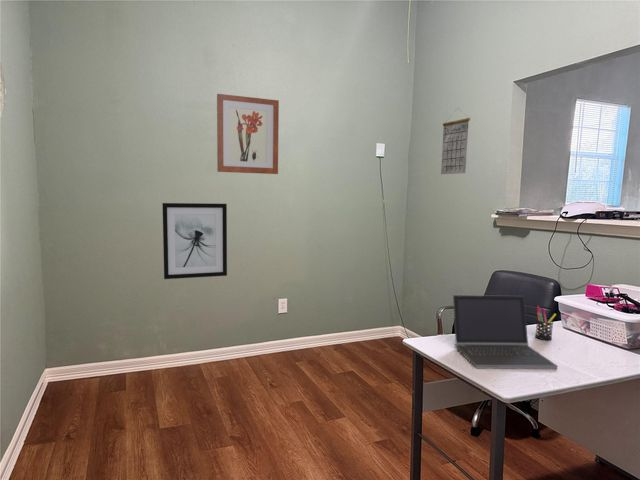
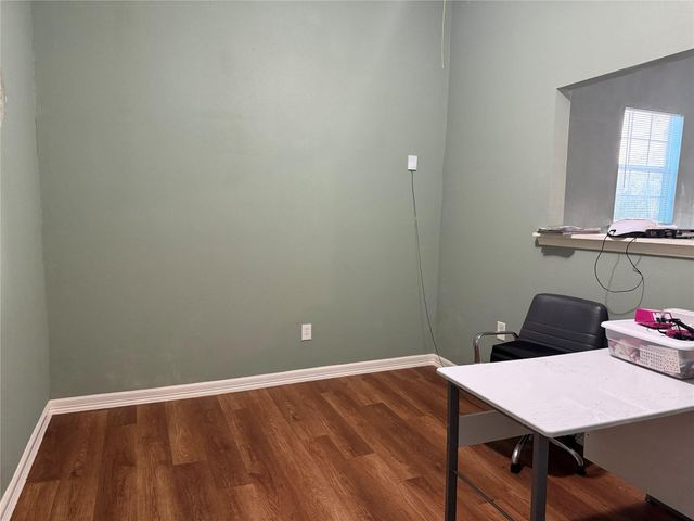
- wall art [161,202,228,280]
- wall art [216,93,280,175]
- pen holder [534,305,557,341]
- laptop computer [452,294,558,370]
- calendar [440,107,471,175]
